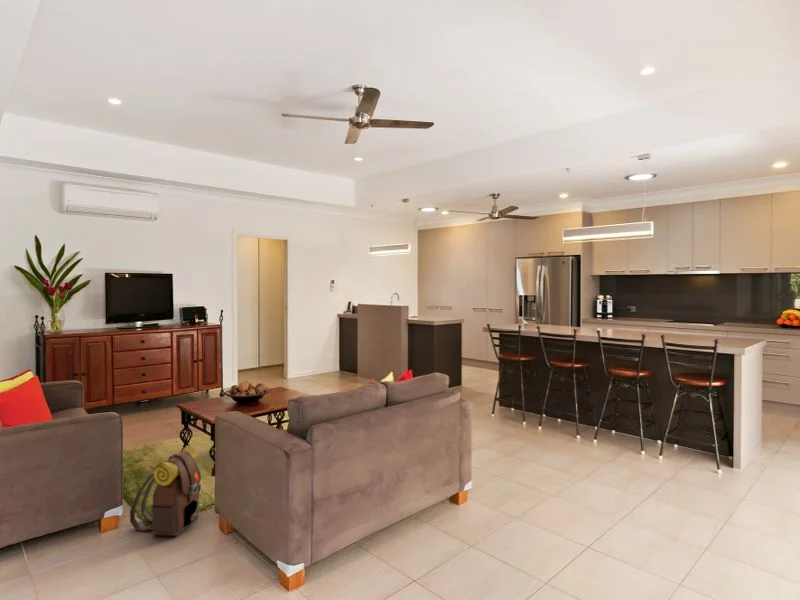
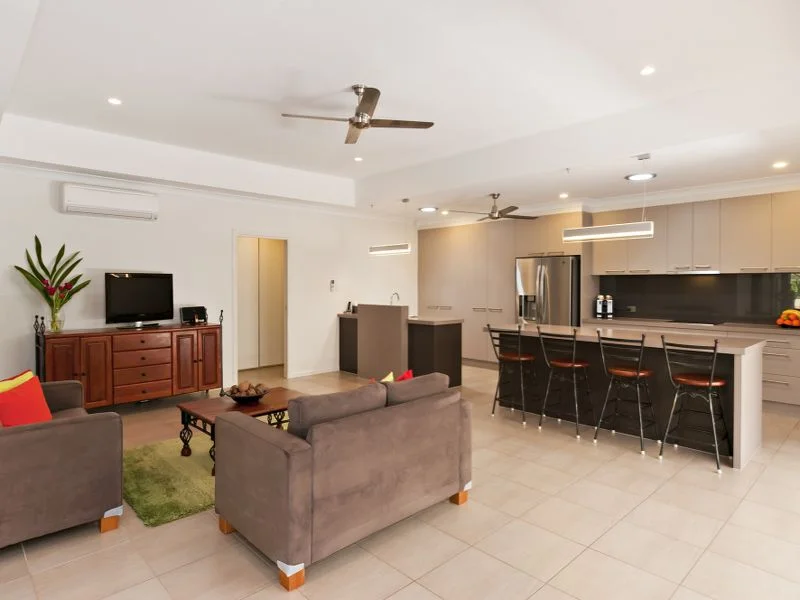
- backpack [129,444,202,537]
